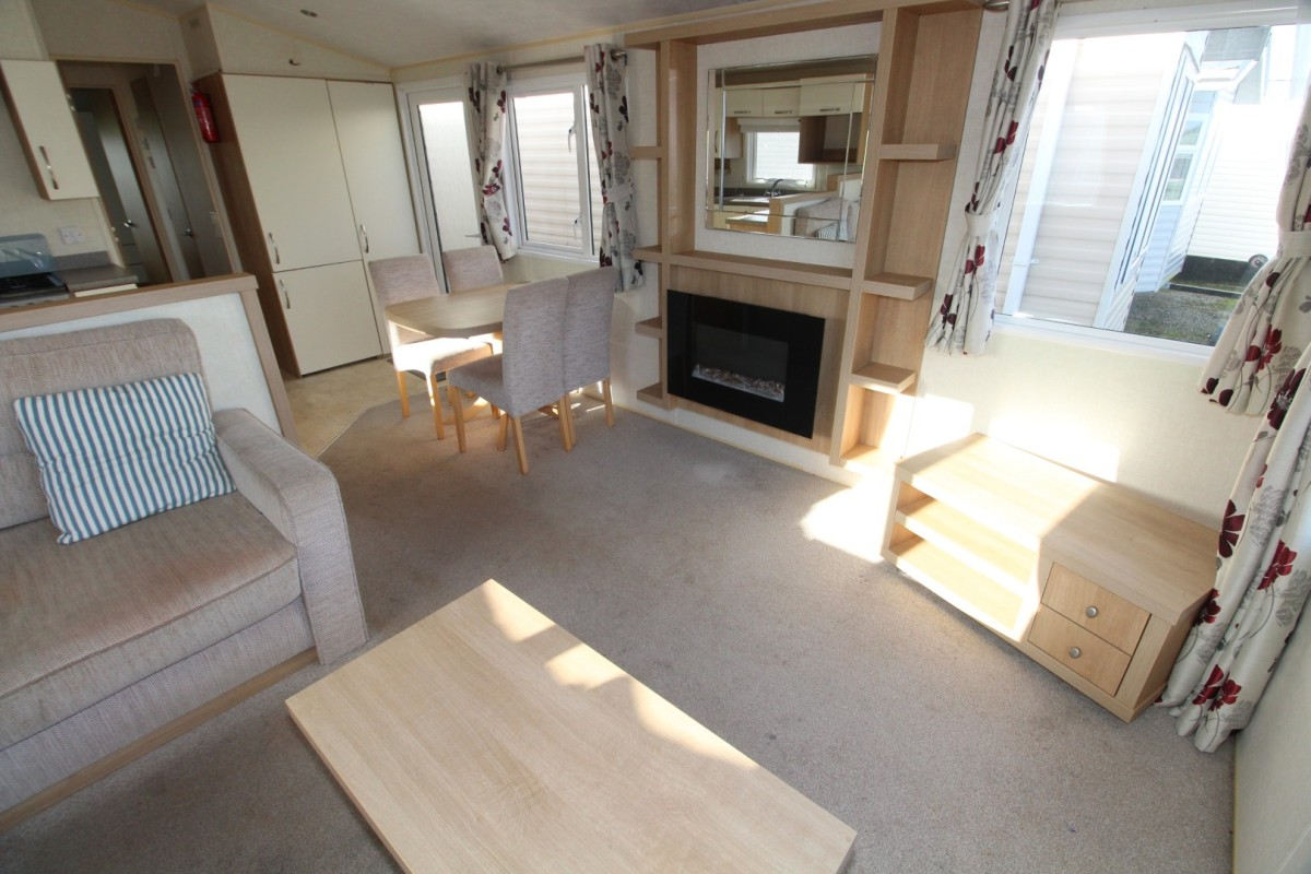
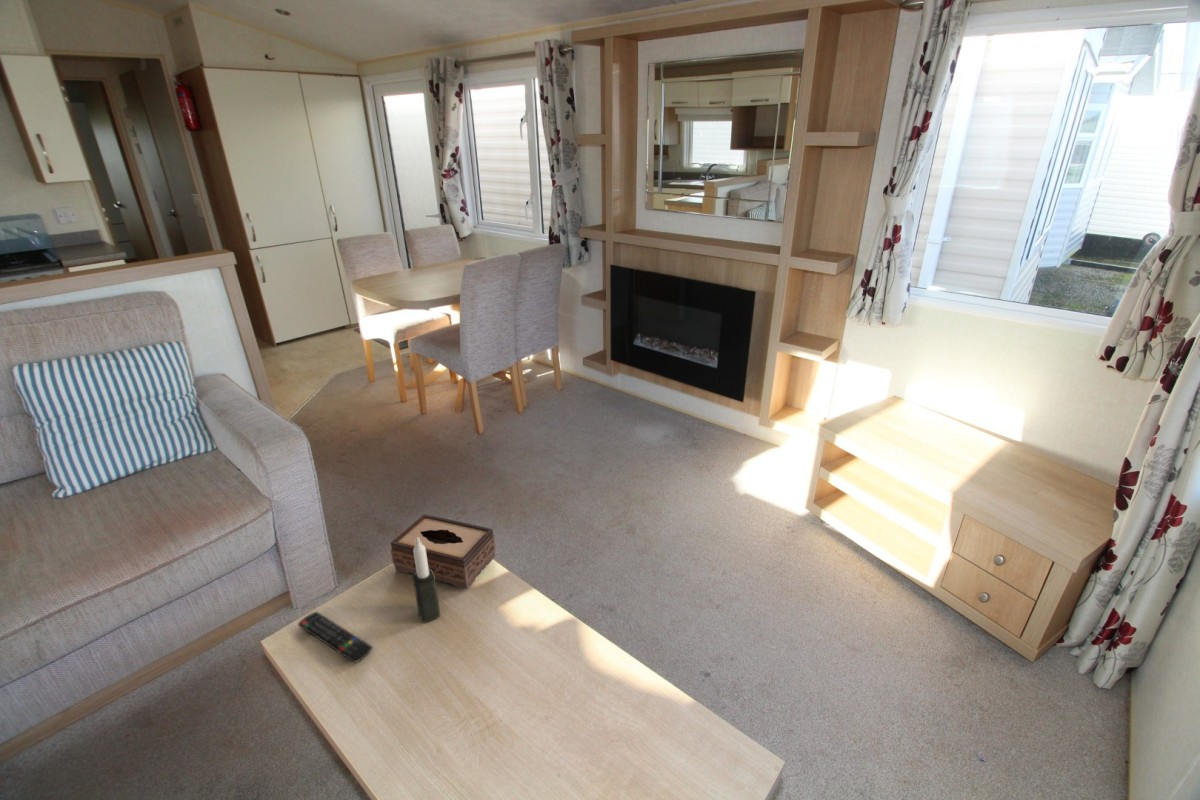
+ tissue box [390,513,497,590]
+ candle [412,538,441,624]
+ remote control [297,610,374,664]
